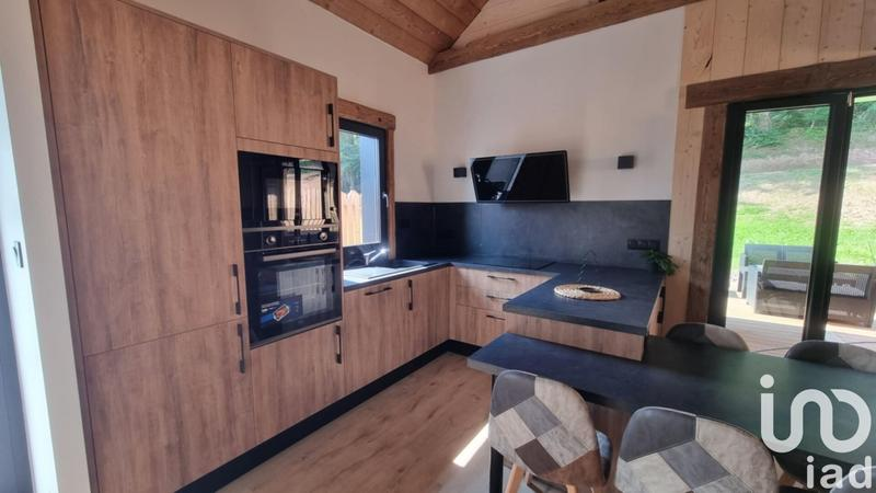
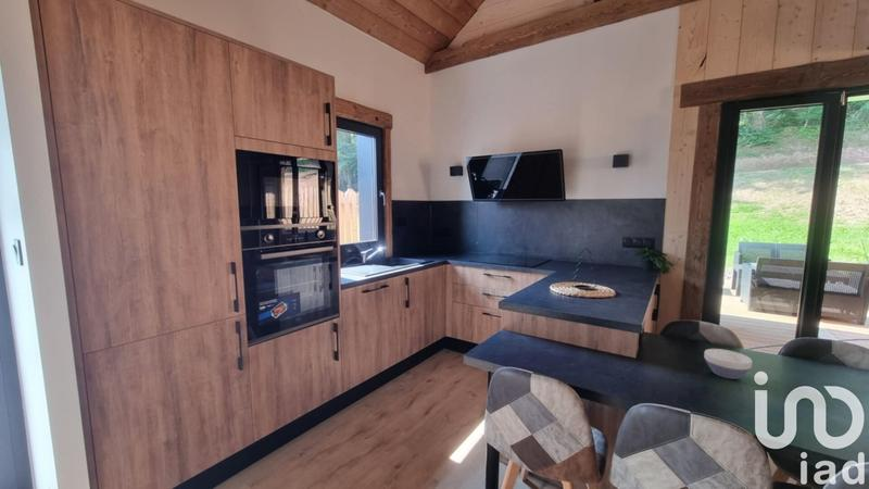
+ bowl [703,348,753,380]
